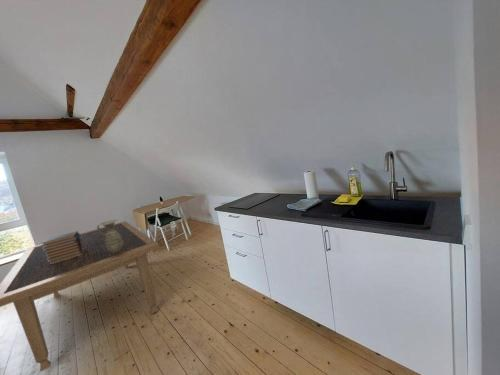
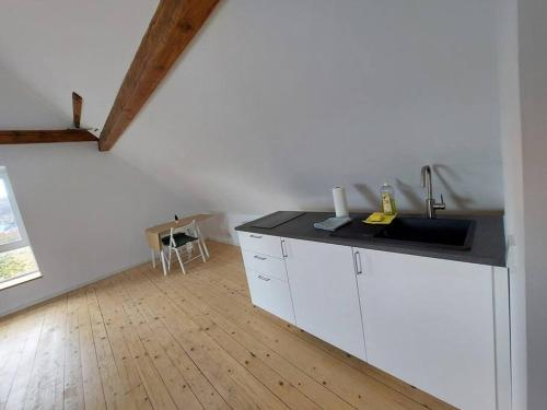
- book stack [40,230,84,264]
- ceramic jug [96,218,123,253]
- dining table [0,220,160,373]
